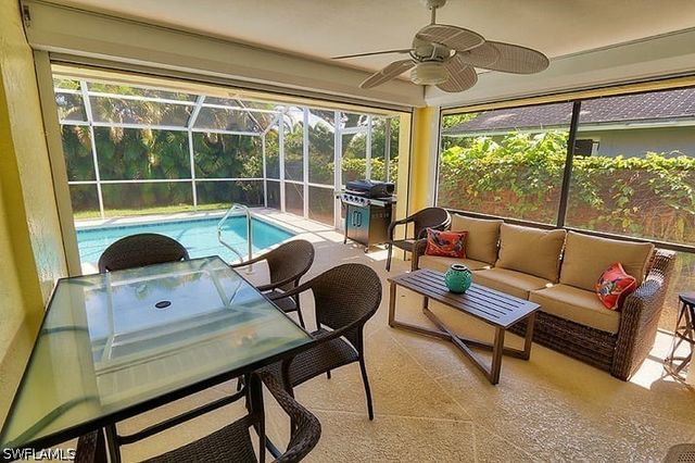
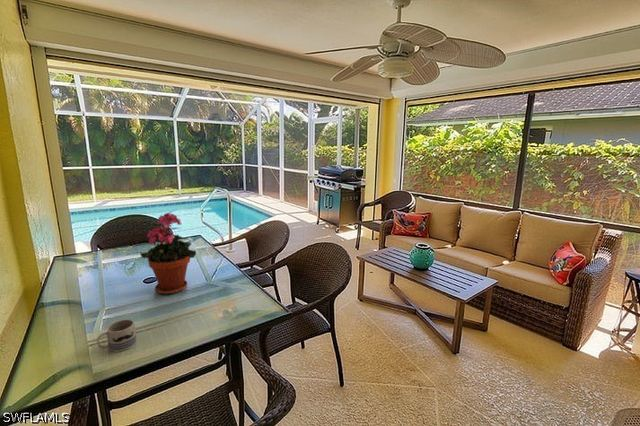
+ potted plant [139,211,197,295]
+ mug [96,318,137,353]
